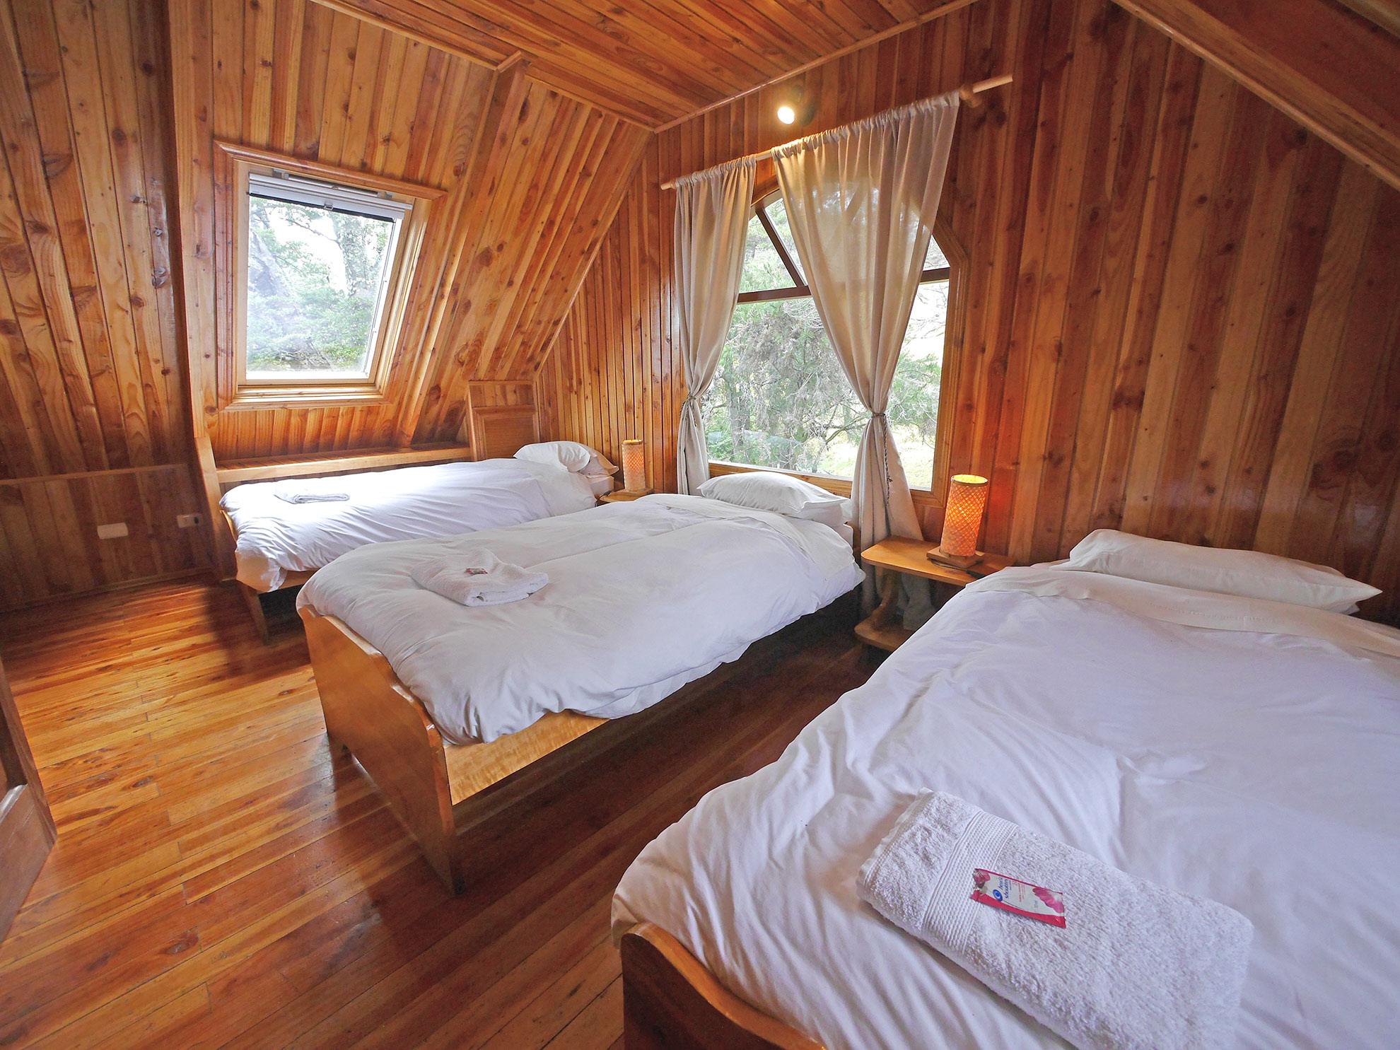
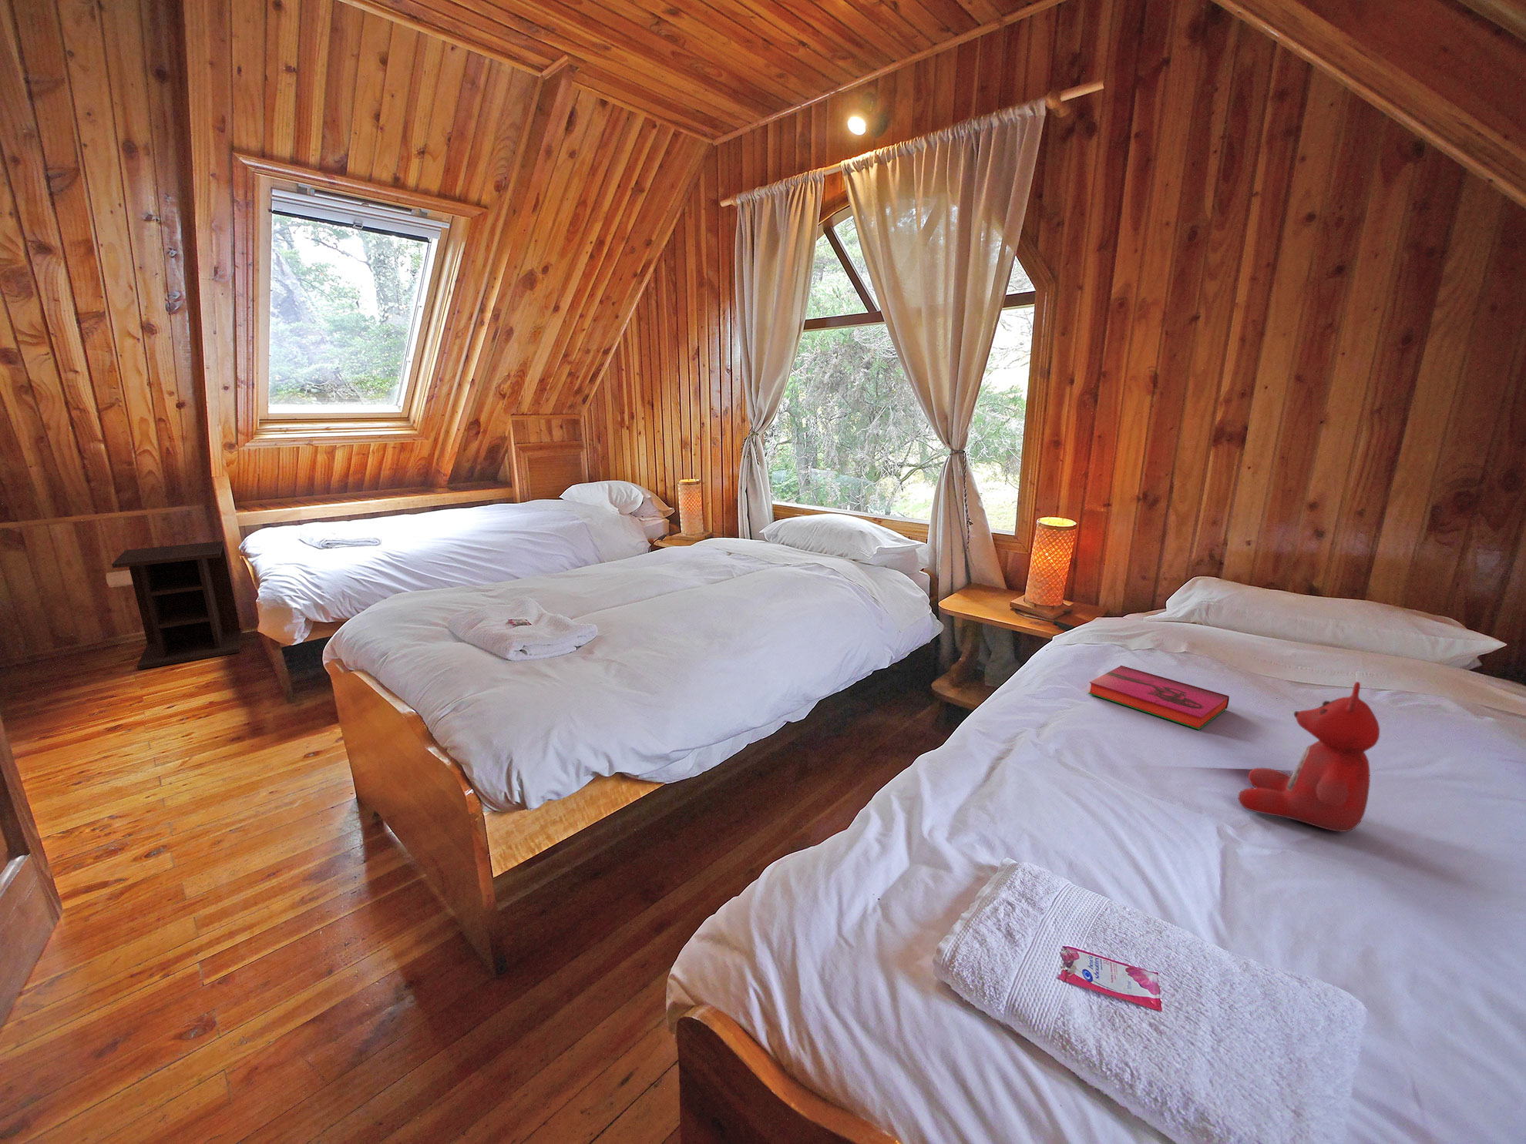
+ stuffed bear [1238,681,1381,833]
+ nightstand [111,540,242,671]
+ hardback book [1087,665,1230,731]
